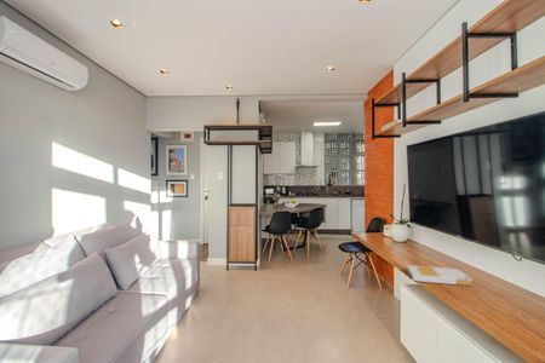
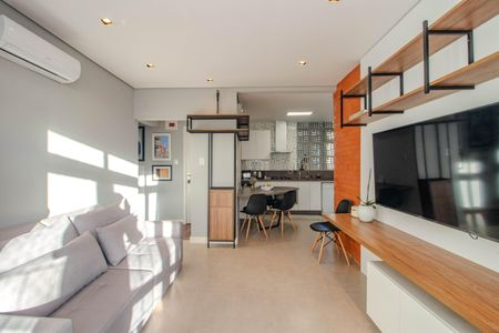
- book [406,264,474,287]
